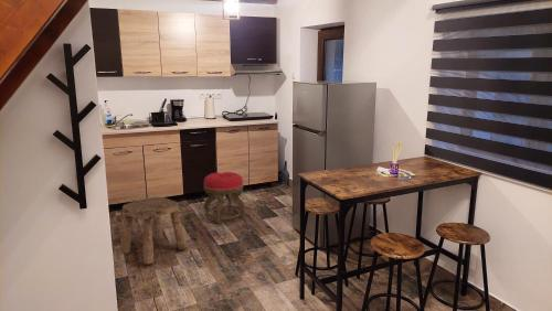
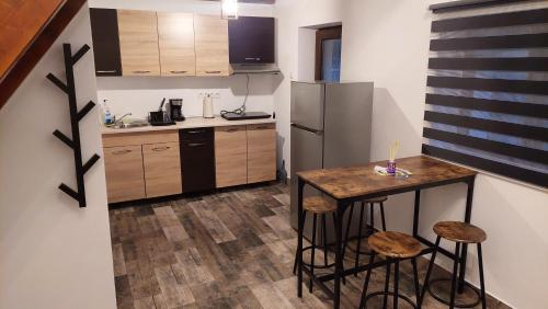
- stool [203,171,246,225]
- stool [119,196,188,265]
